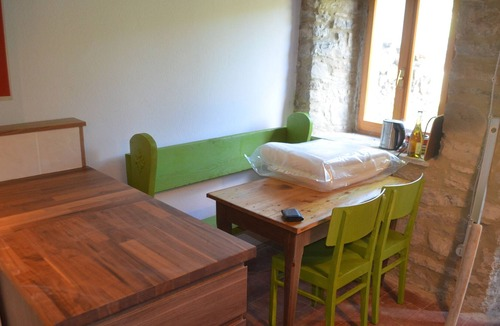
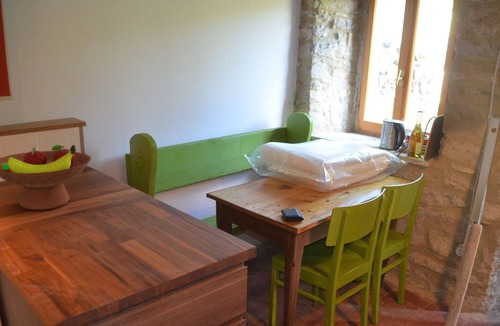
+ fruit bowl [0,144,92,211]
